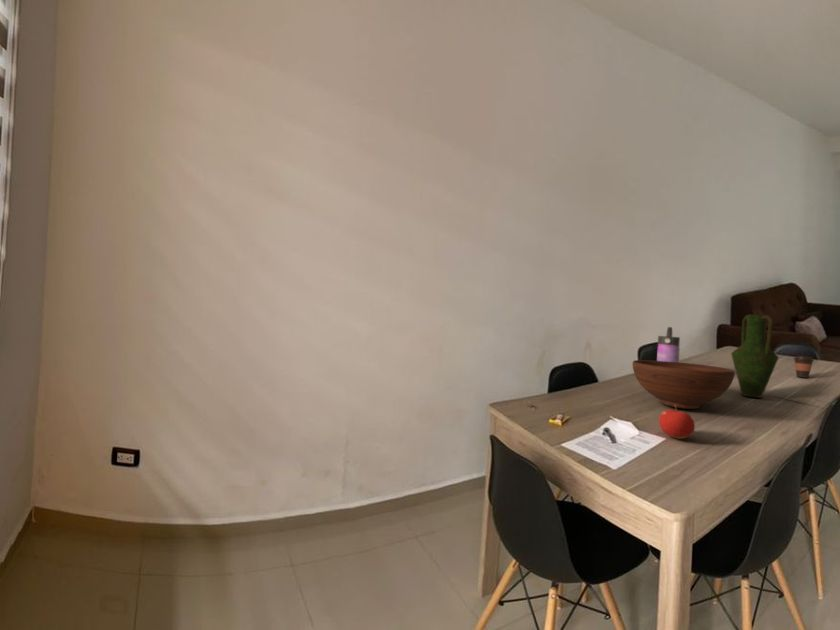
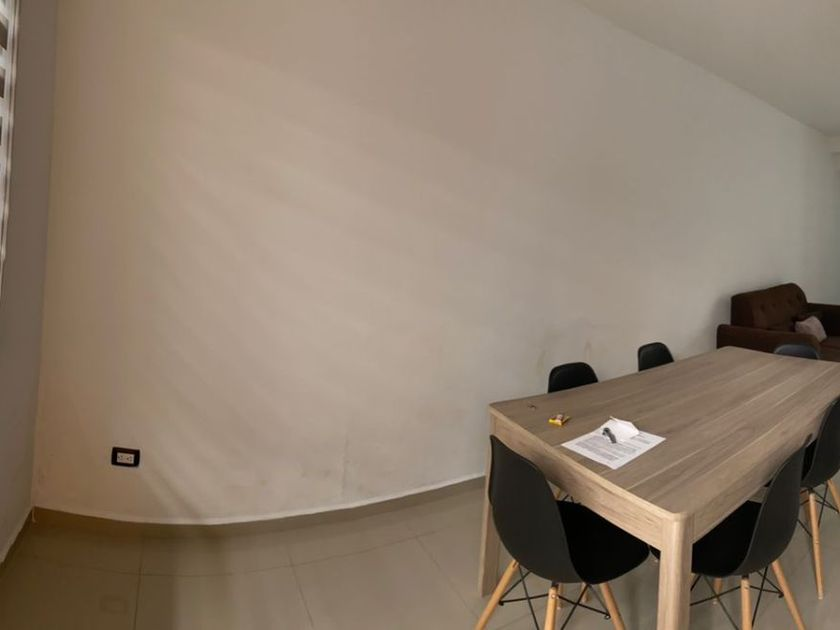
- fruit bowl [631,359,736,410]
- coffee cup [793,355,815,379]
- vase [730,314,780,399]
- apple [658,405,696,440]
- water bottle [656,326,681,362]
